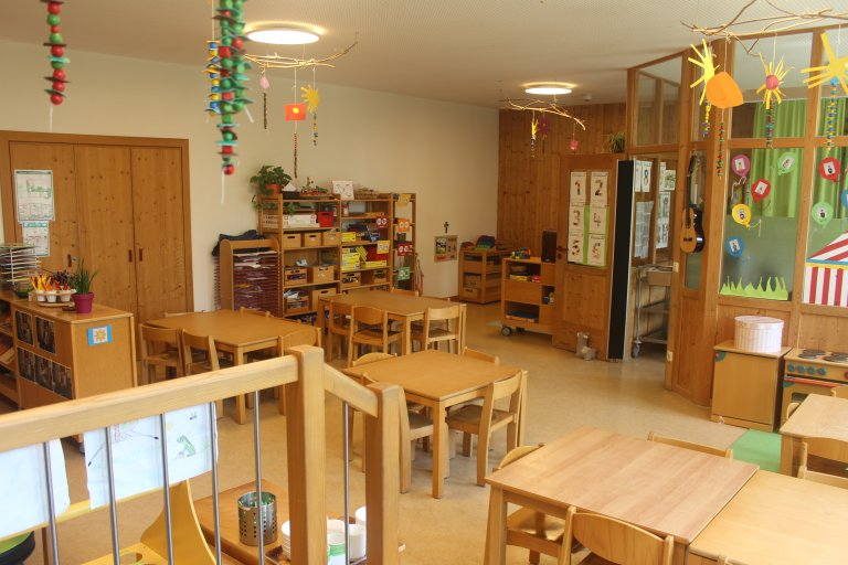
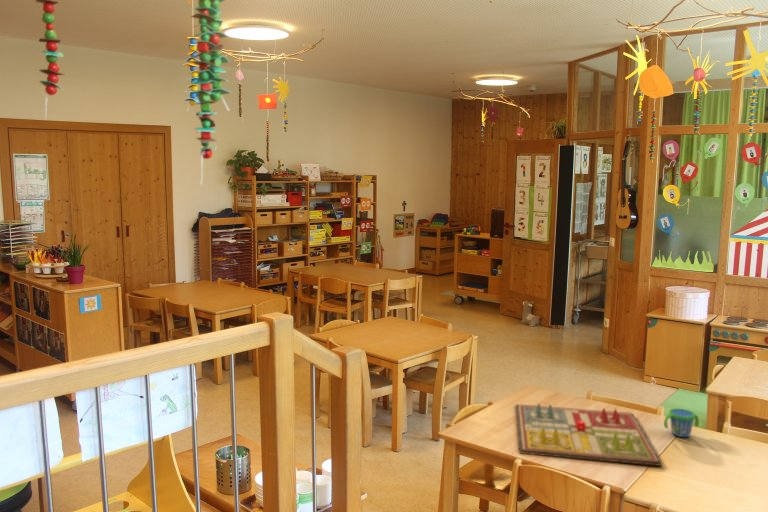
+ snack cup [663,408,700,438]
+ gameboard [515,402,663,467]
